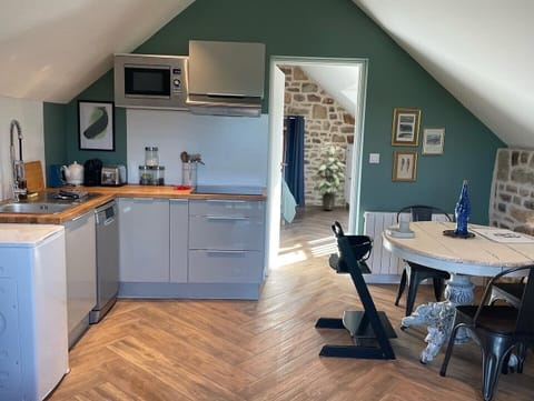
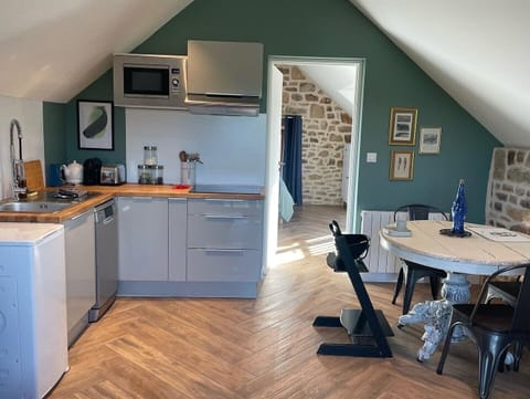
- indoor plant [312,141,347,211]
